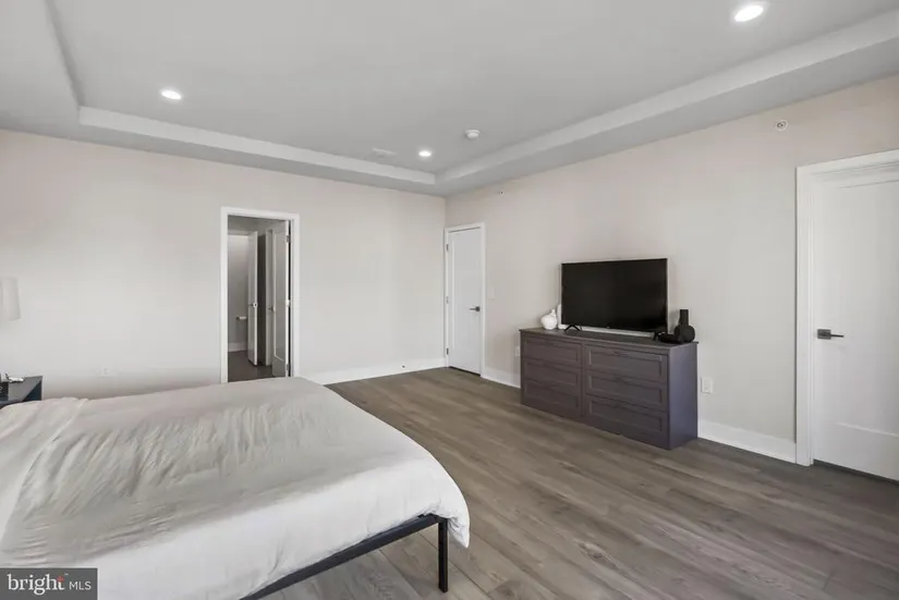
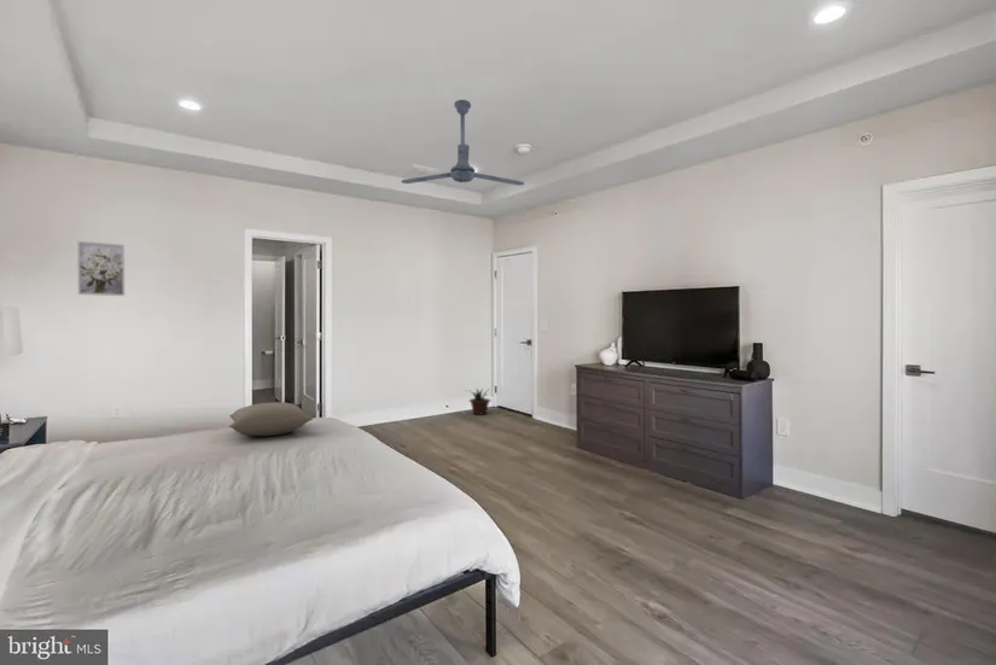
+ pillow [227,401,314,437]
+ potted plant [466,387,491,416]
+ ceiling fan [401,99,525,186]
+ wall art [76,240,126,297]
